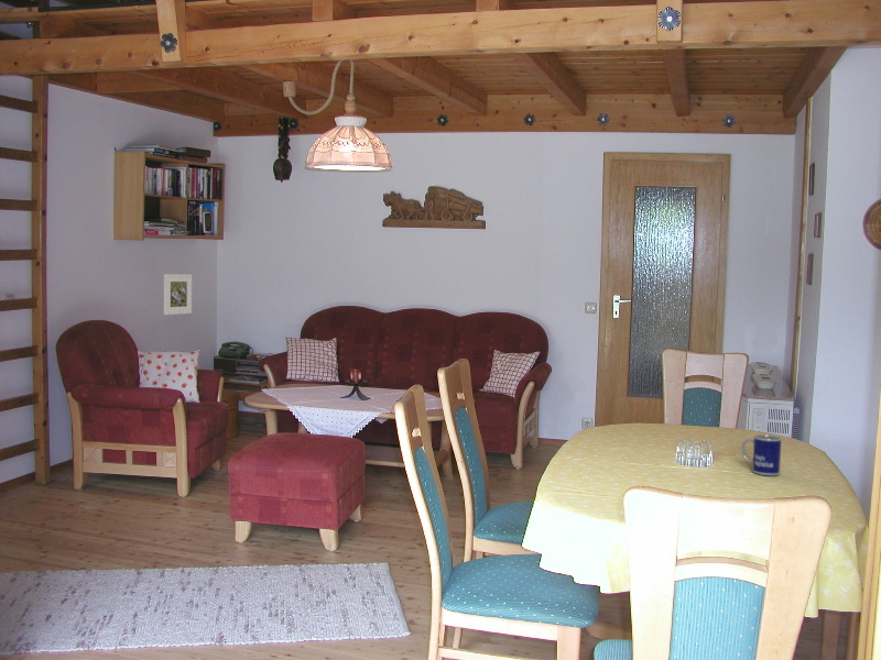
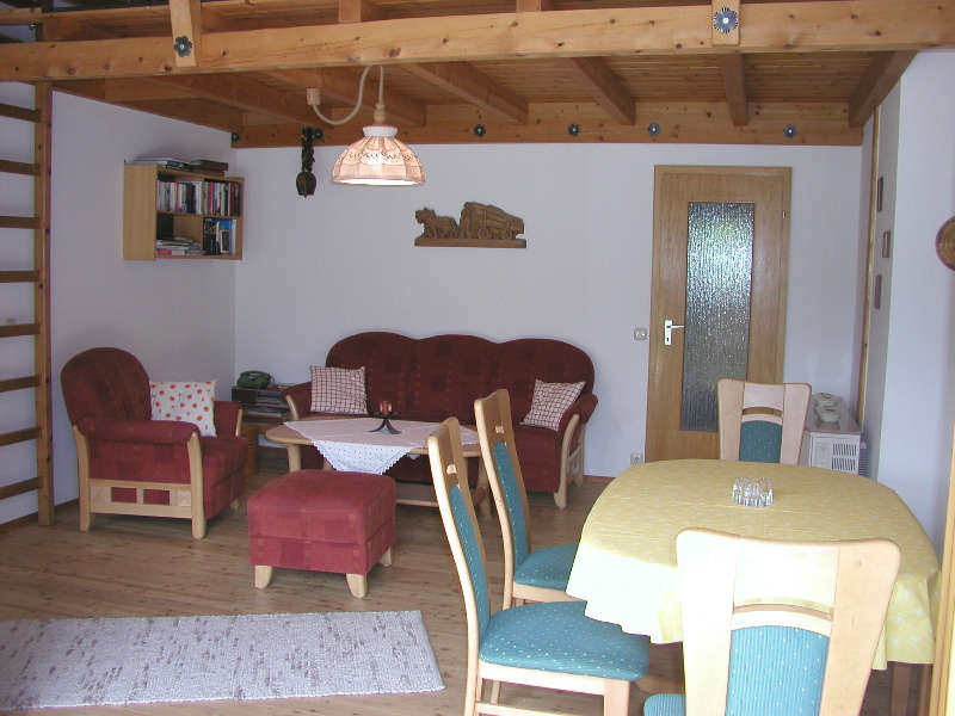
- mug [740,433,783,476]
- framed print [163,273,193,316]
